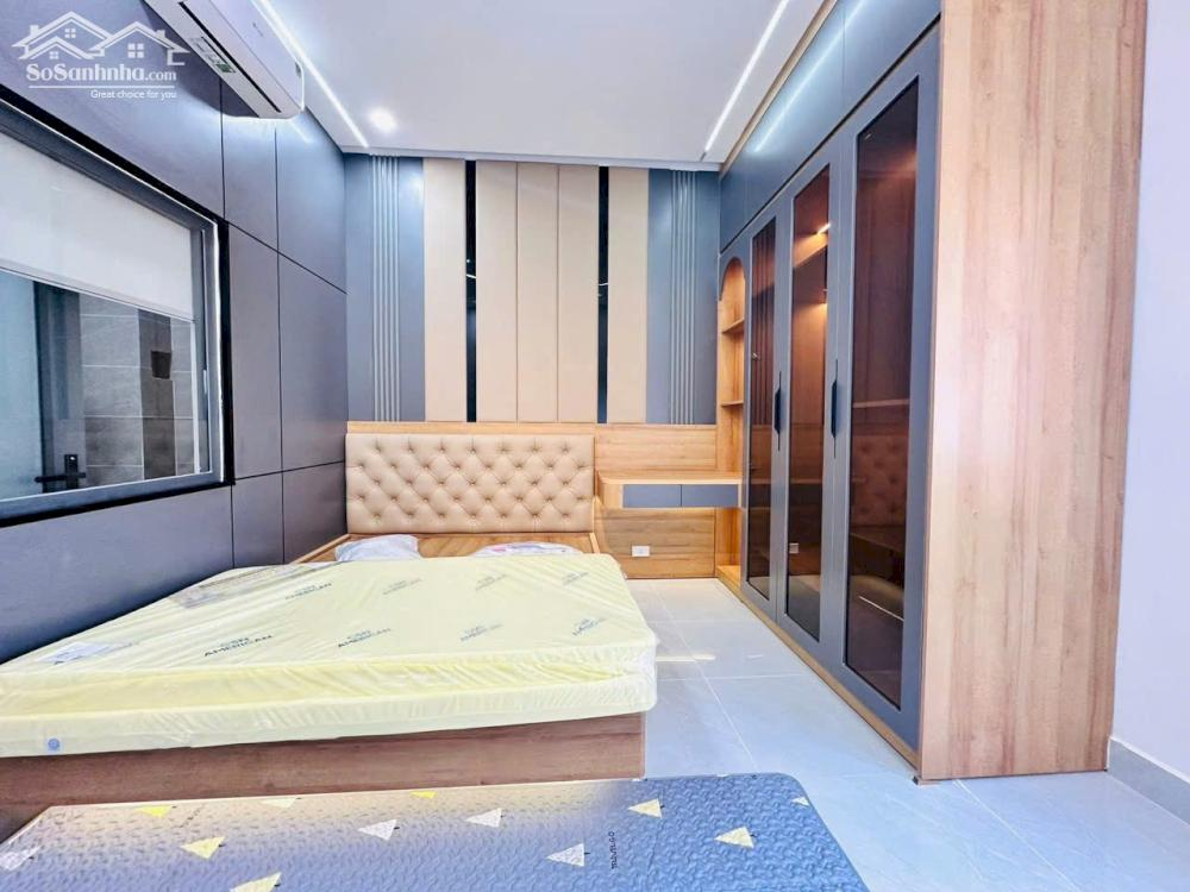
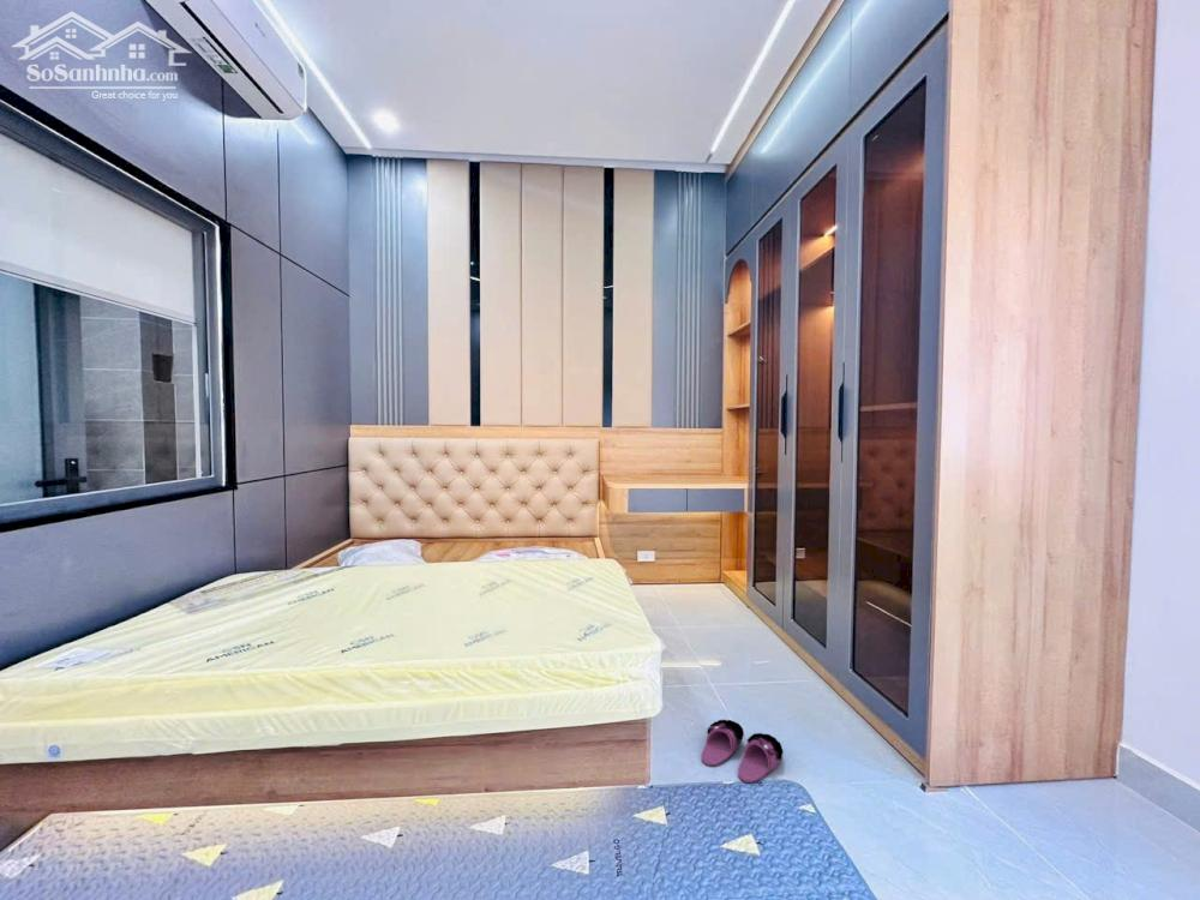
+ slippers [701,719,785,784]
